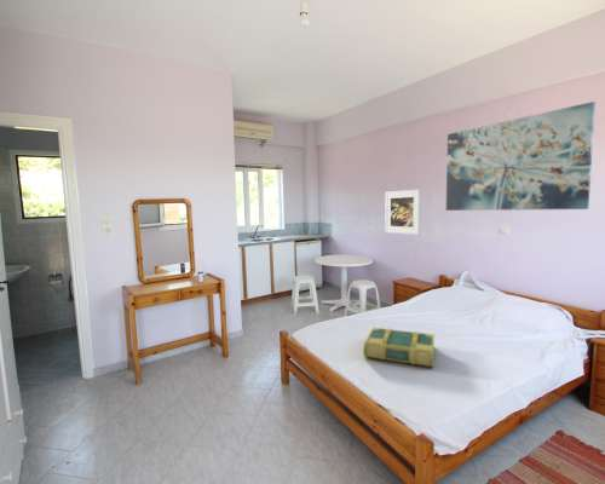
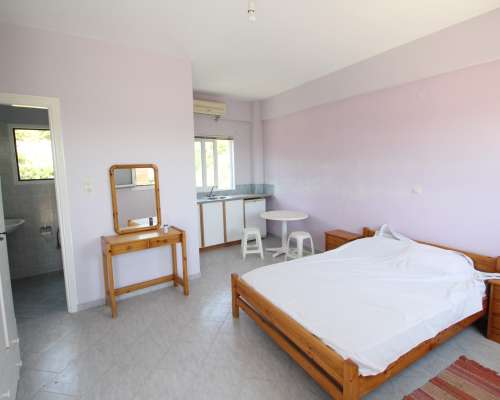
- wall art [445,100,597,212]
- book [362,327,436,368]
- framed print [384,189,421,236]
